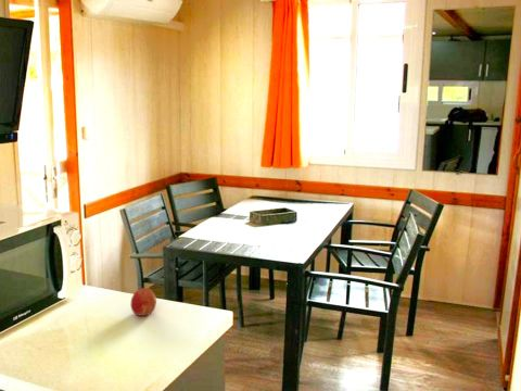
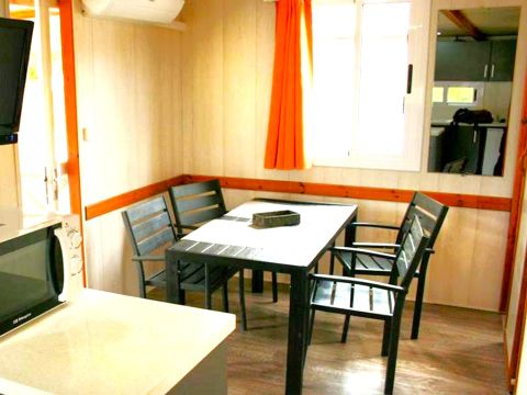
- fruit [130,287,157,317]
